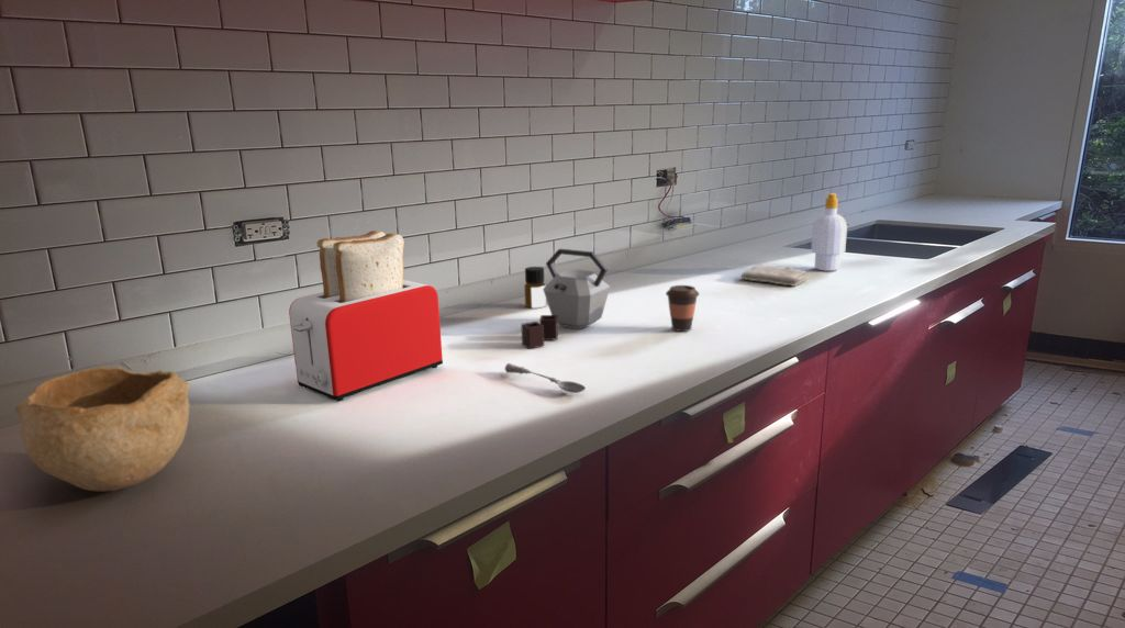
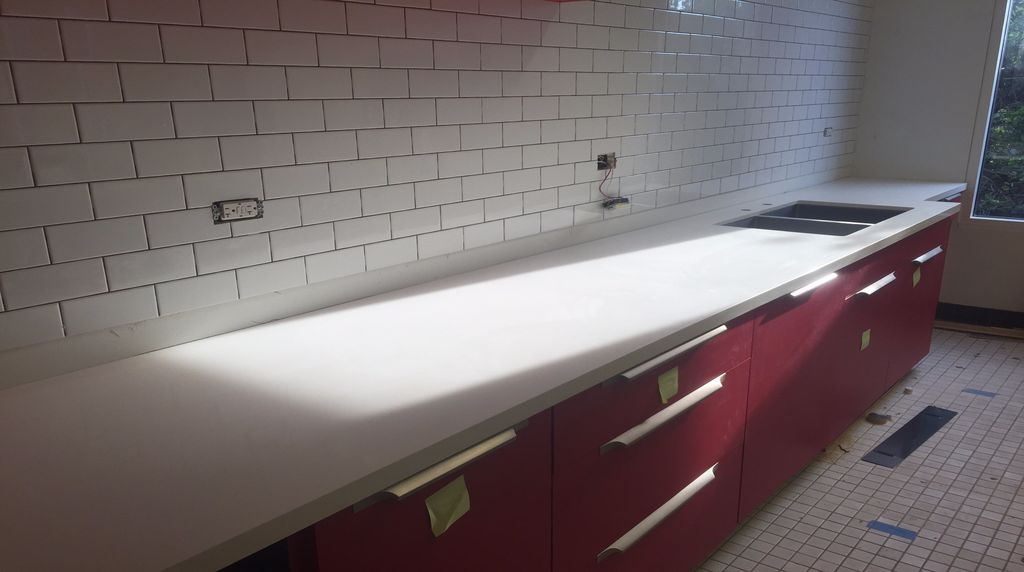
- toaster [288,229,444,402]
- washcloth [740,263,811,288]
- bottle [523,266,547,310]
- soap bottle [810,192,848,272]
- soupspoon [504,362,587,394]
- coffee cup [665,284,700,333]
- bowl [14,366,191,492]
- kettle [521,248,611,350]
